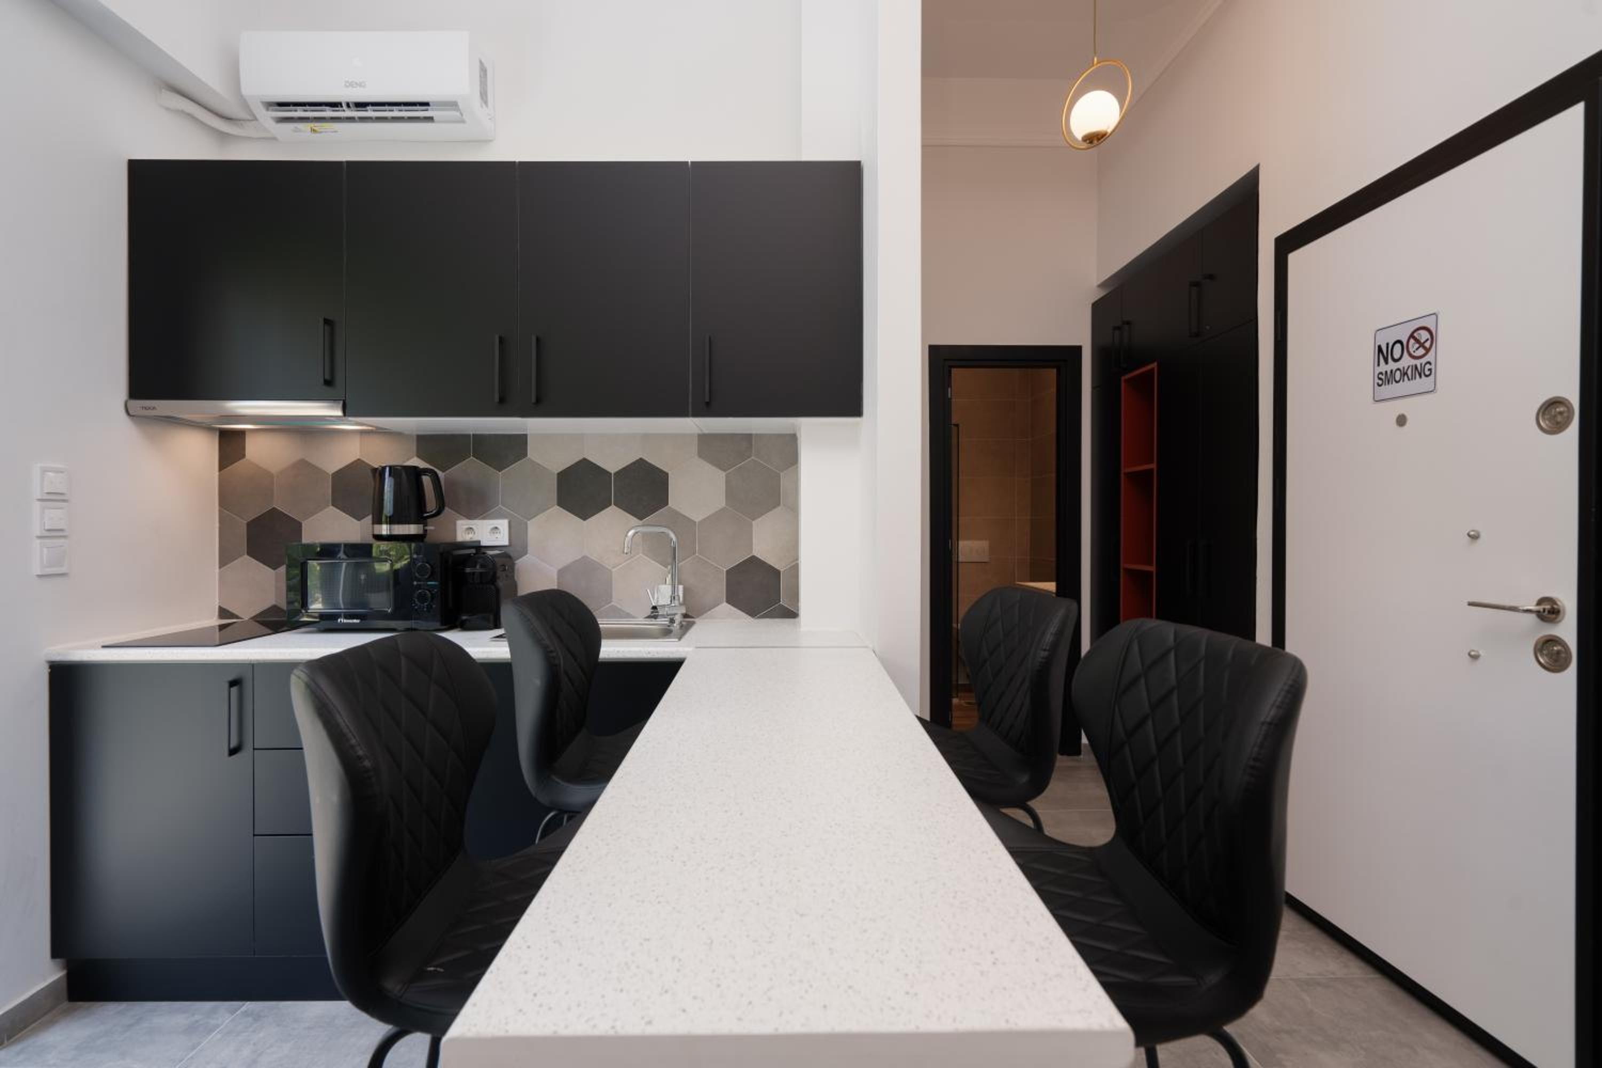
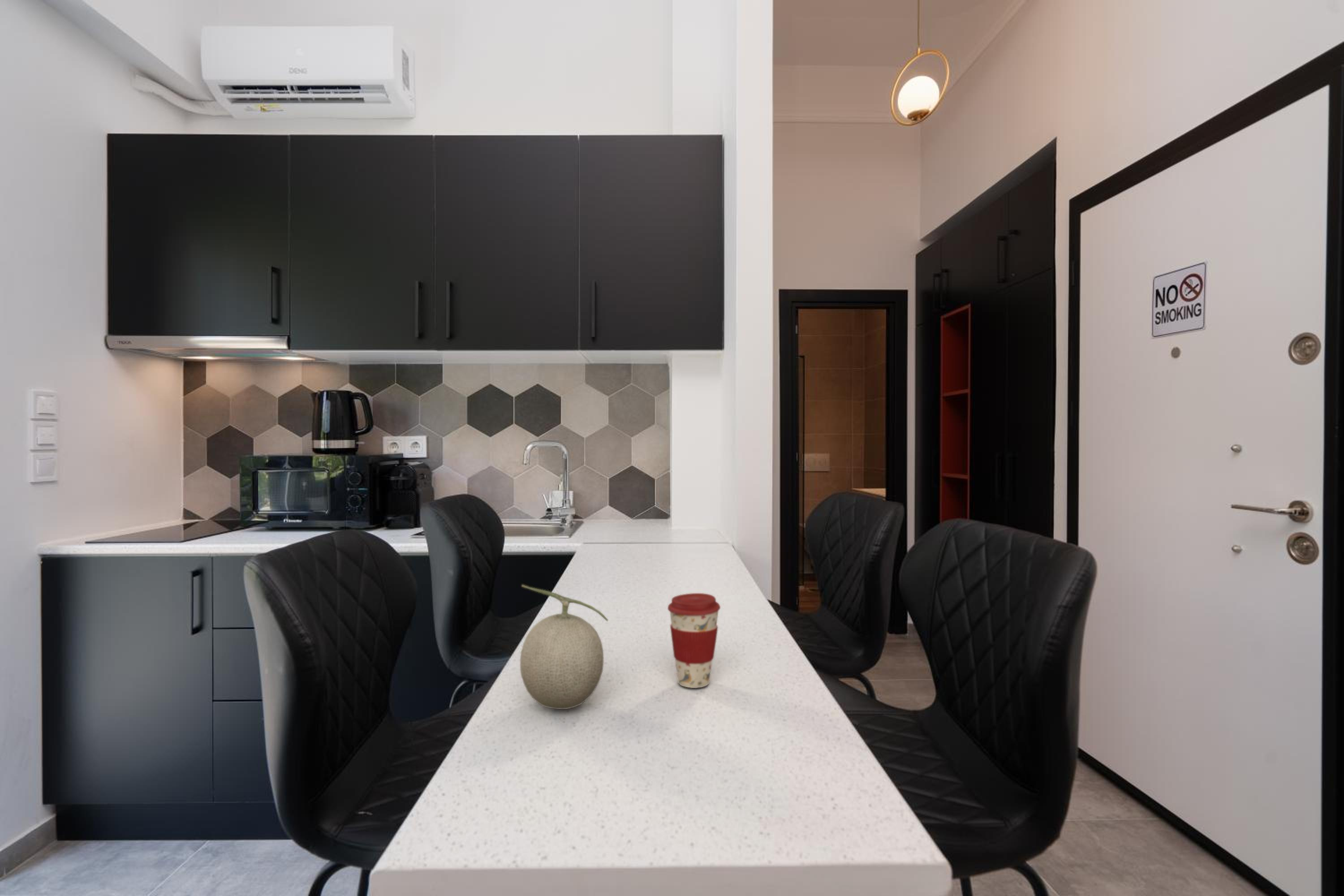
+ fruit [520,584,609,710]
+ coffee cup [667,593,721,689]
